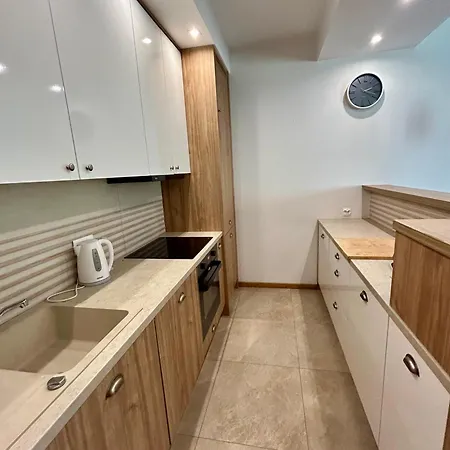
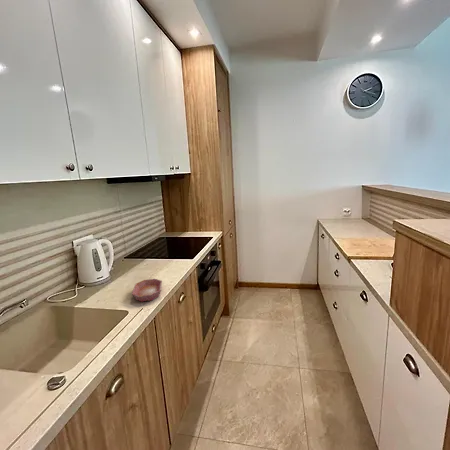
+ bowl [131,278,163,302]
